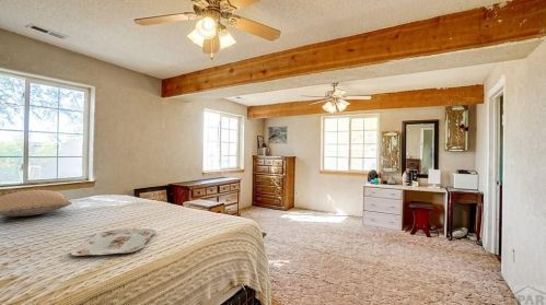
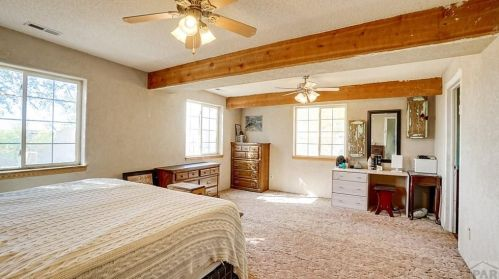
- serving tray [70,227,156,257]
- pillow [0,189,73,218]
